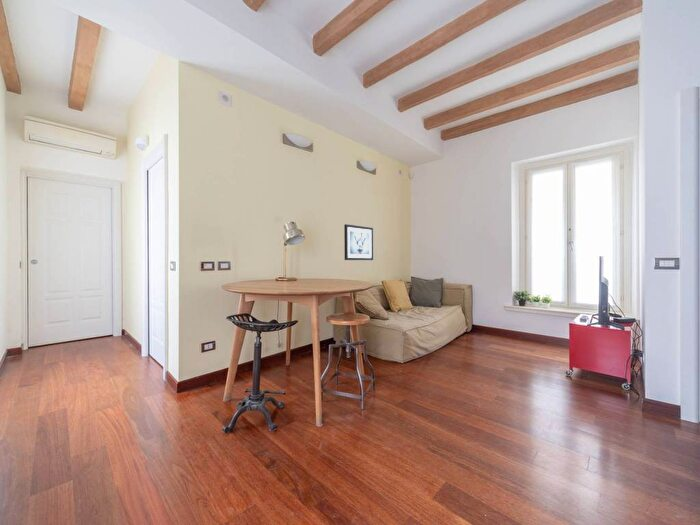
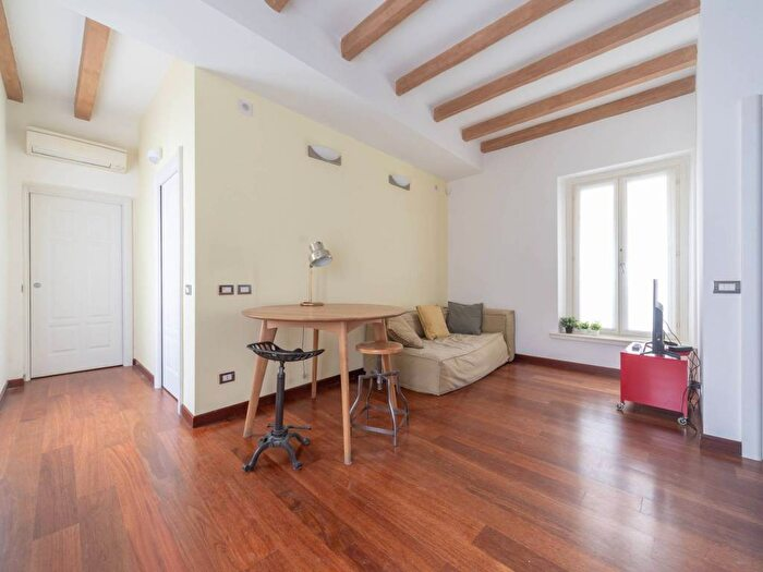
- wall art [343,223,374,261]
